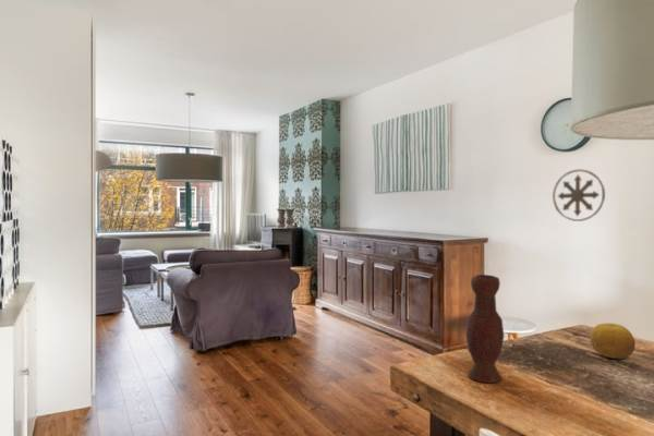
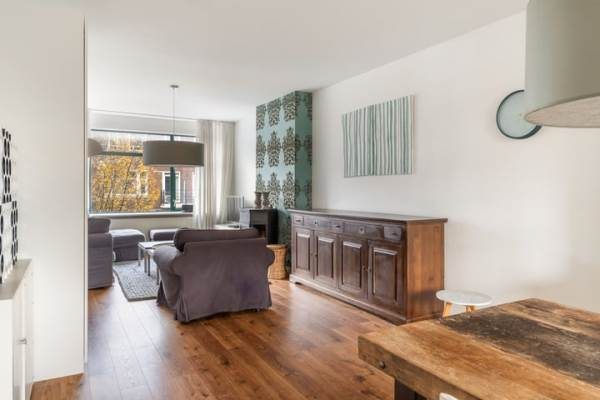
- medallion [552,168,606,222]
- vase [465,274,505,384]
- fruit [589,323,637,360]
